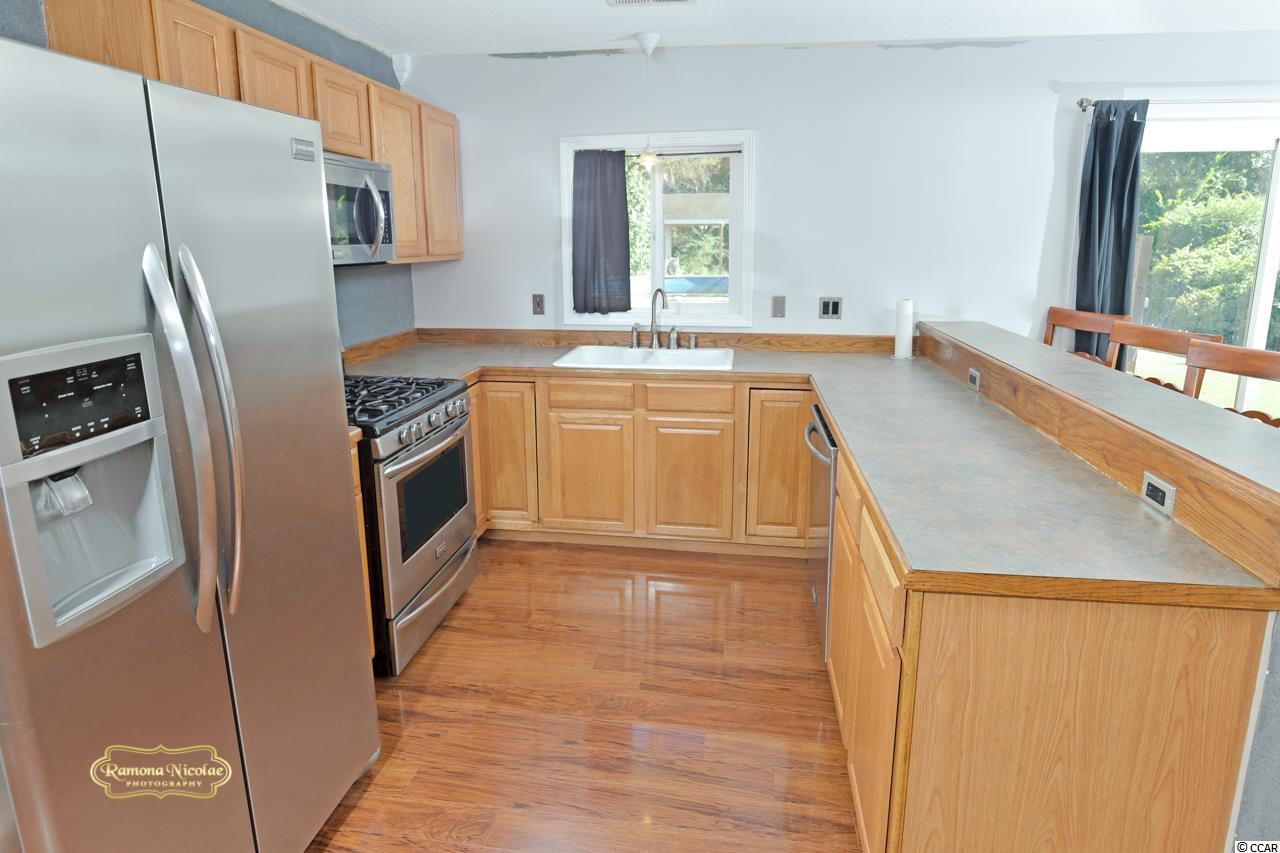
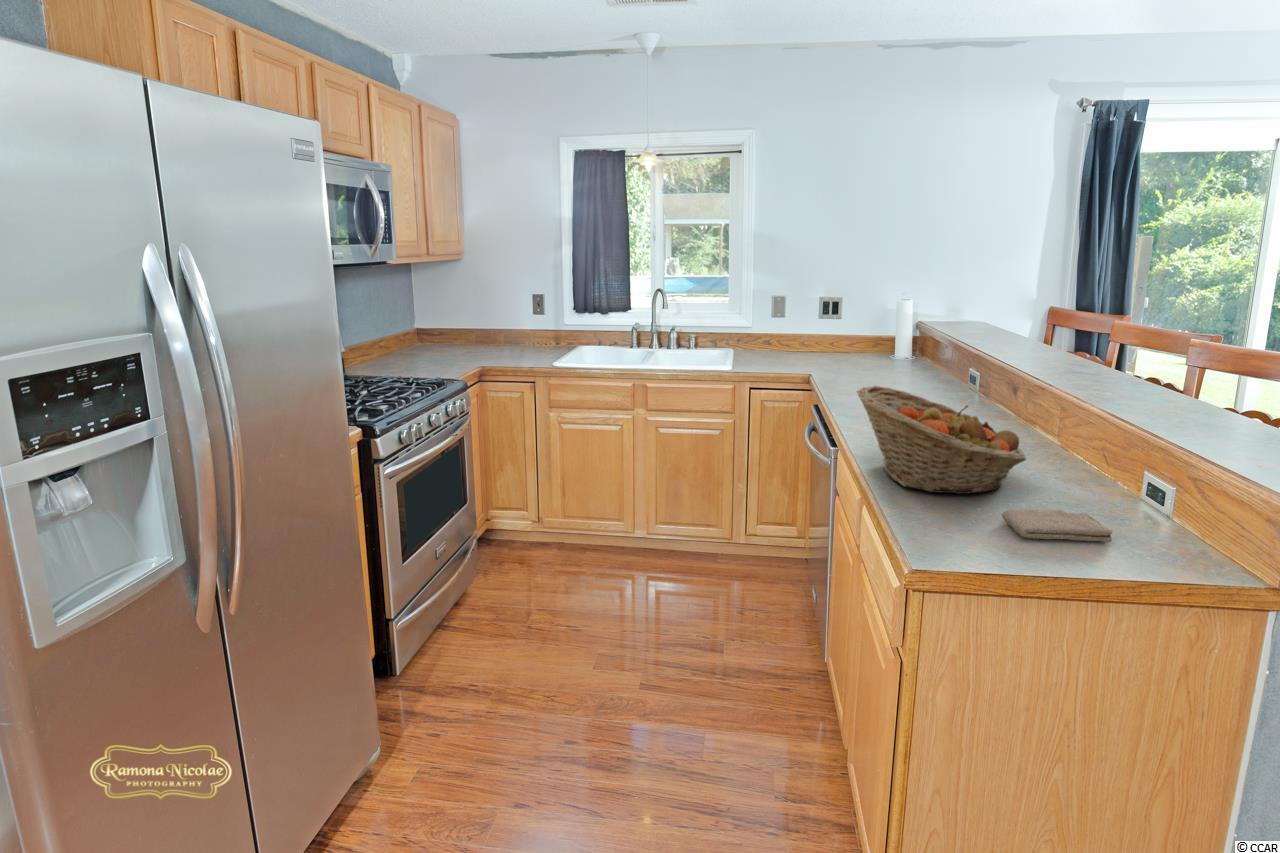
+ washcloth [1001,508,1114,543]
+ fruit basket [855,385,1027,495]
